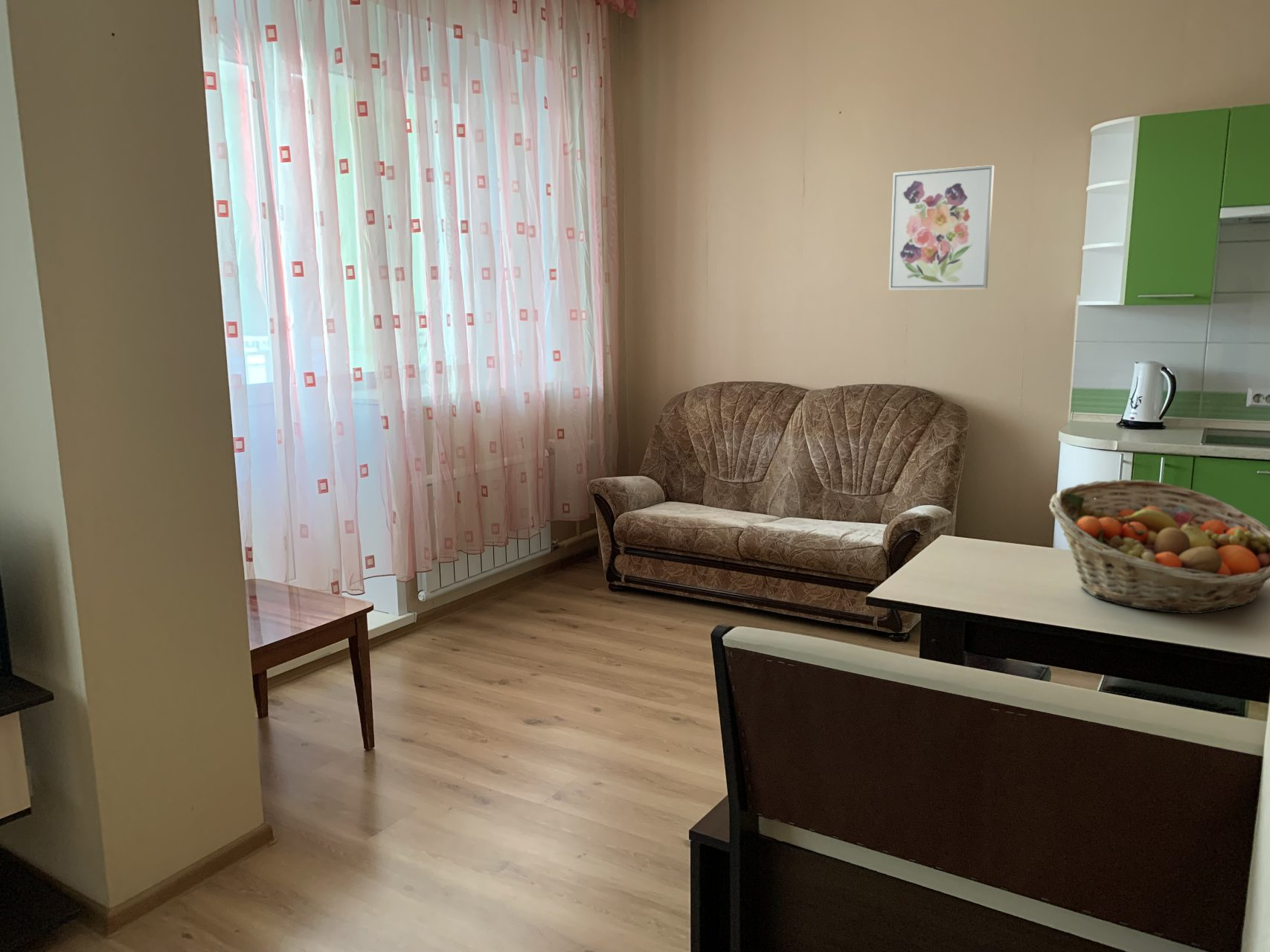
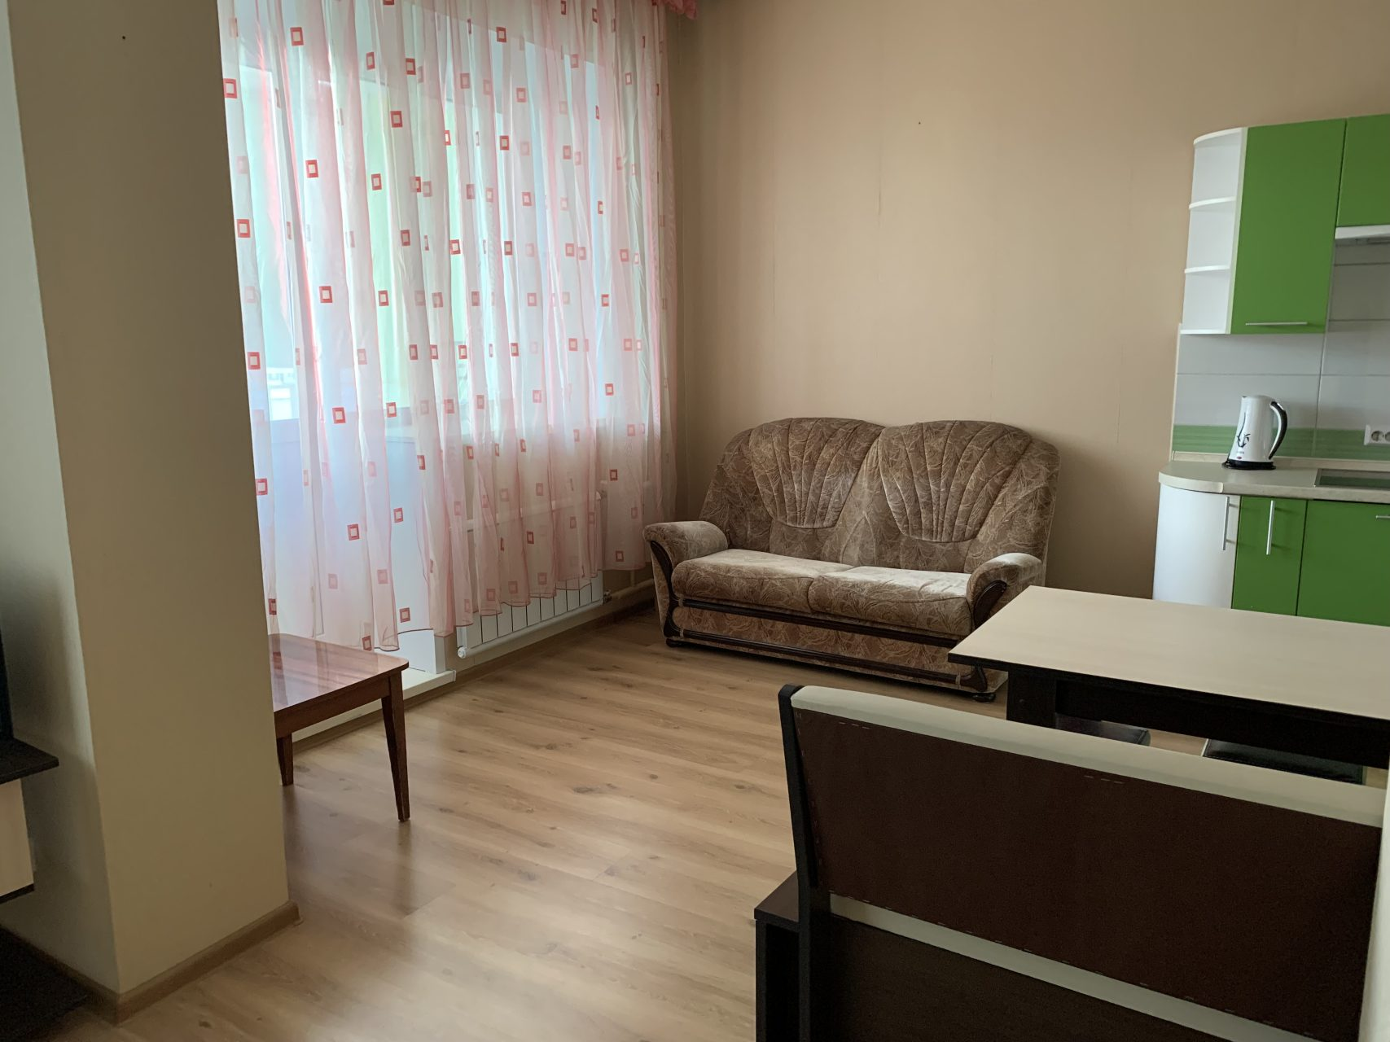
- fruit basket [1049,479,1270,614]
- wall art [888,164,995,291]
